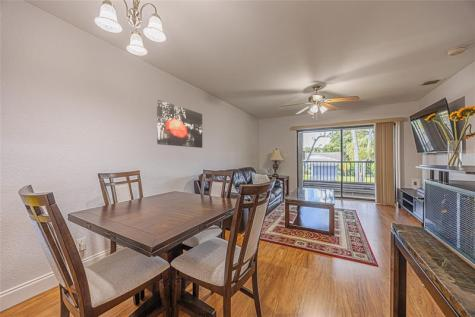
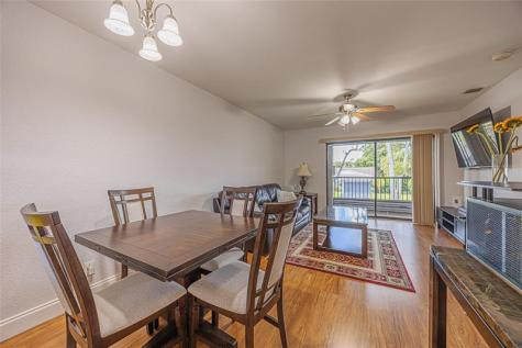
- wall art [156,99,203,149]
